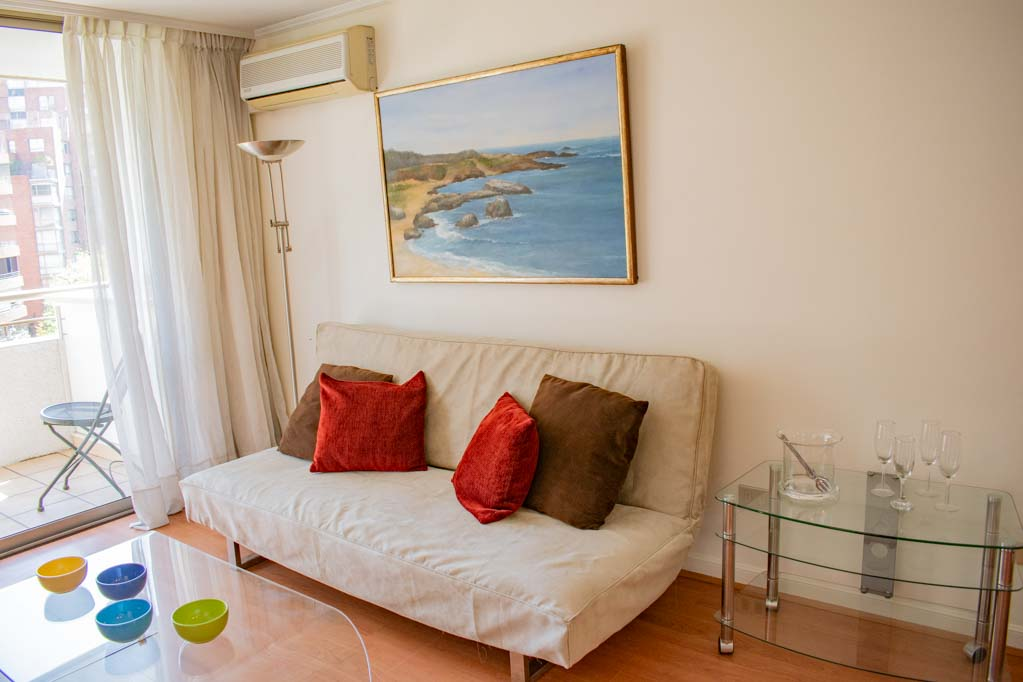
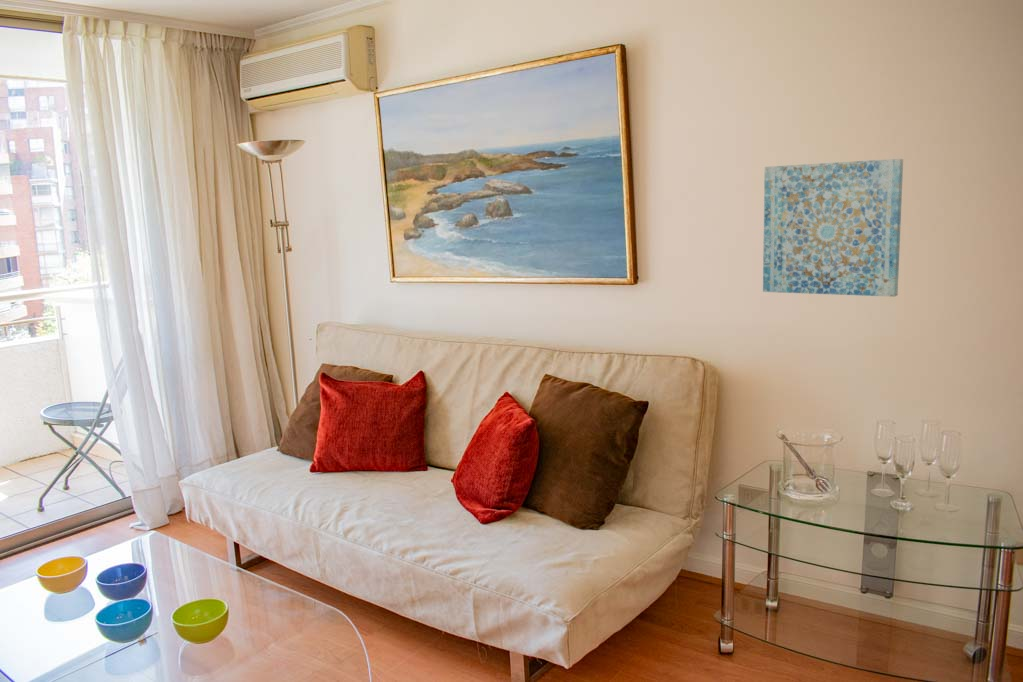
+ wall art [762,158,904,298]
